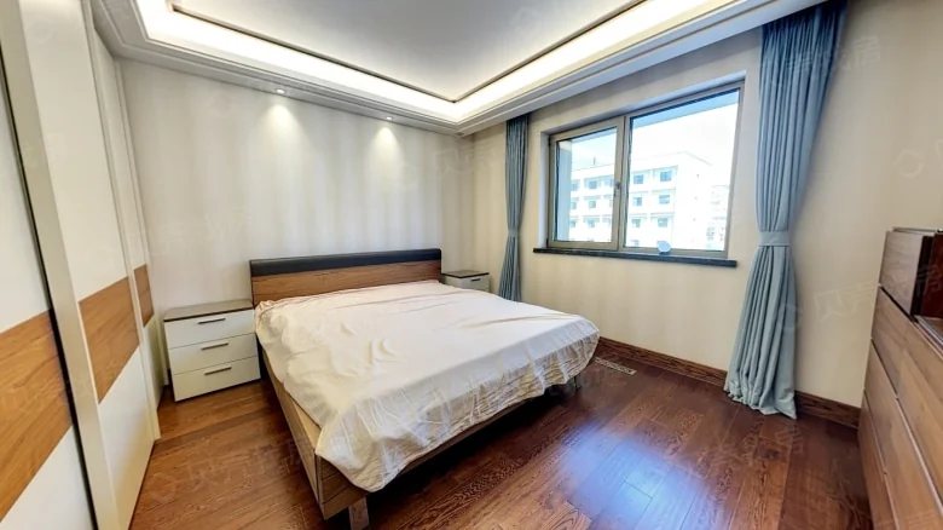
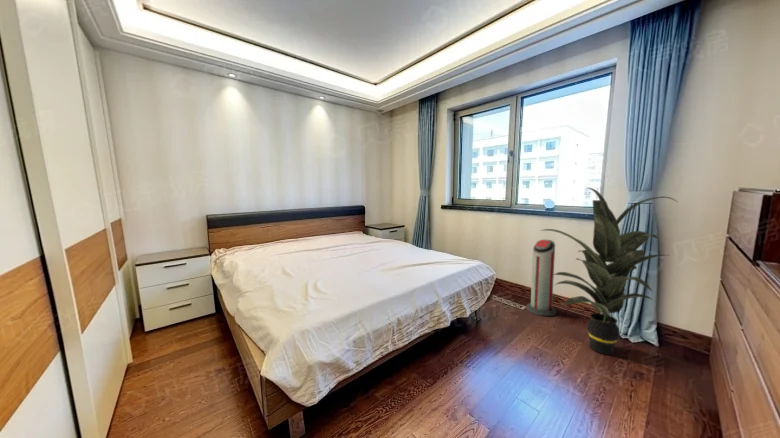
+ air purifier [526,239,557,317]
+ indoor plant [538,187,677,356]
